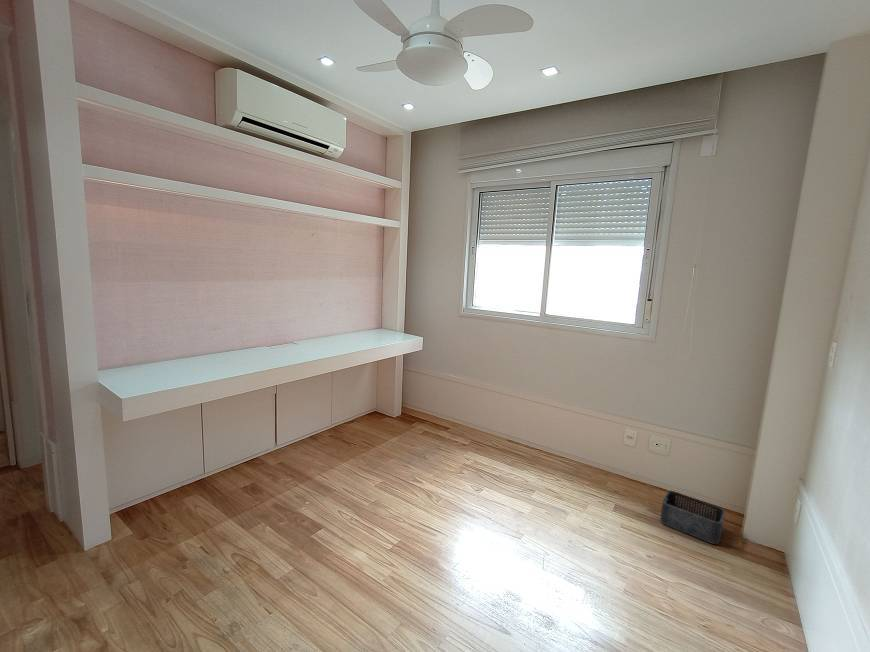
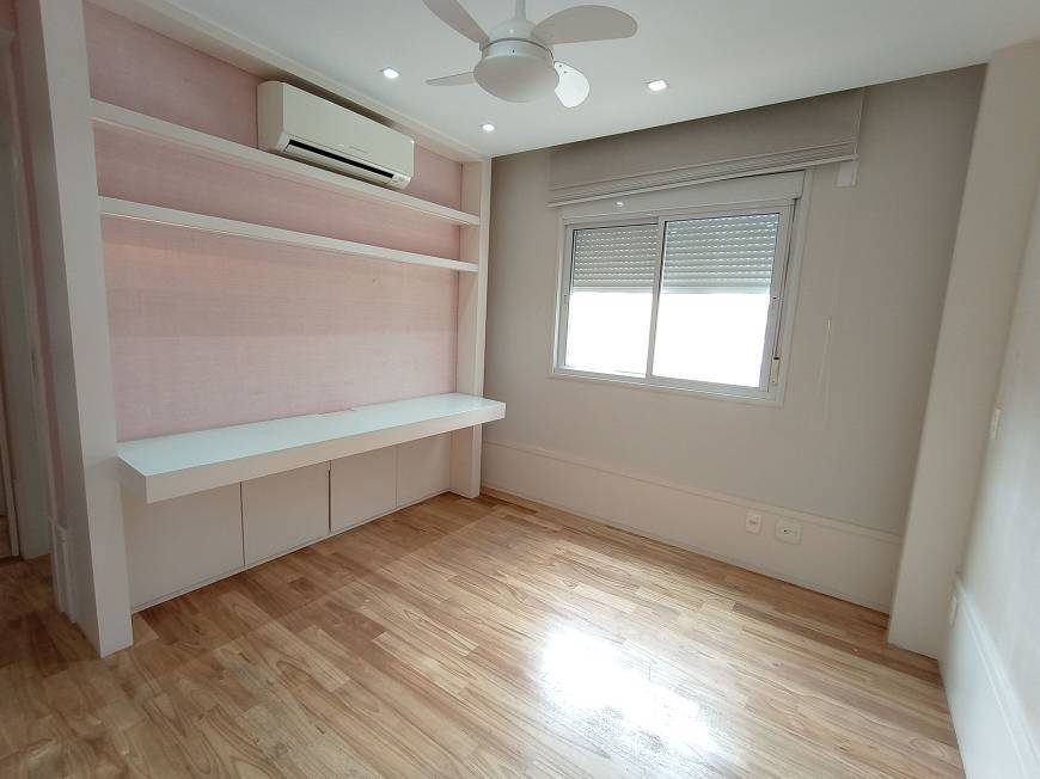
- storage bin [659,490,726,545]
